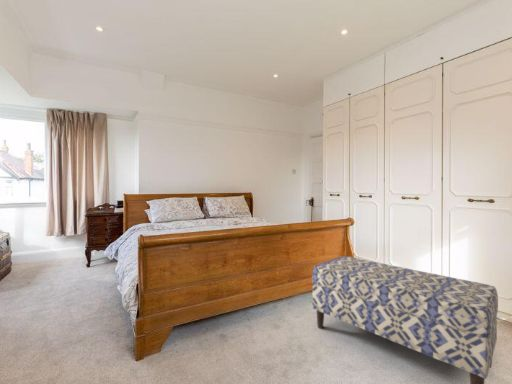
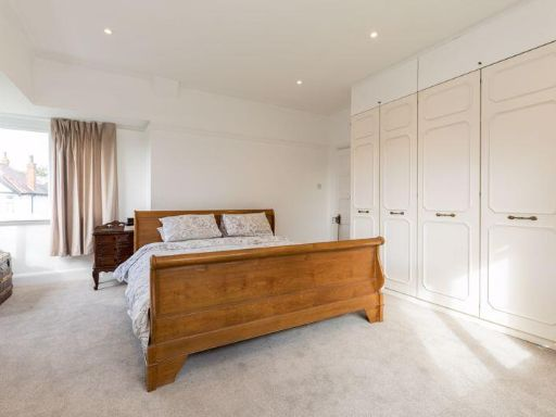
- bench [311,255,499,384]
